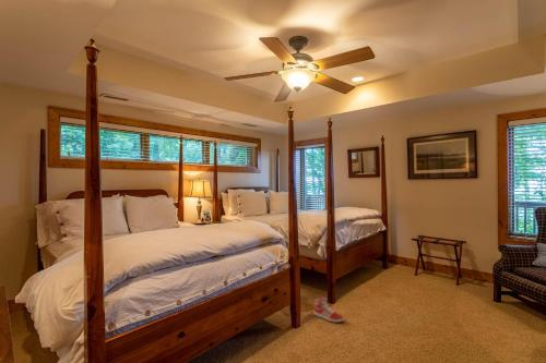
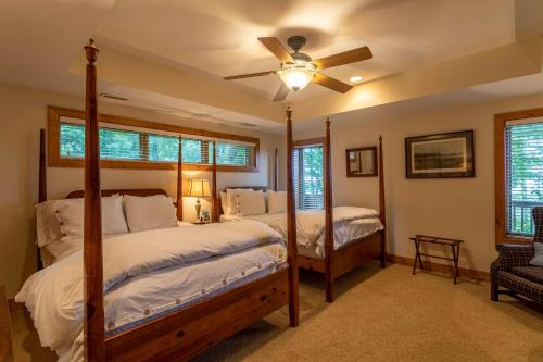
- sneaker [312,297,345,324]
